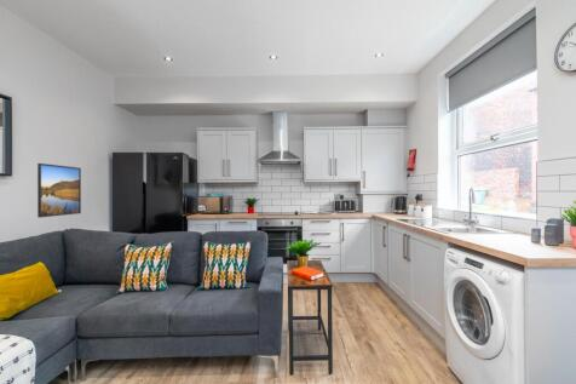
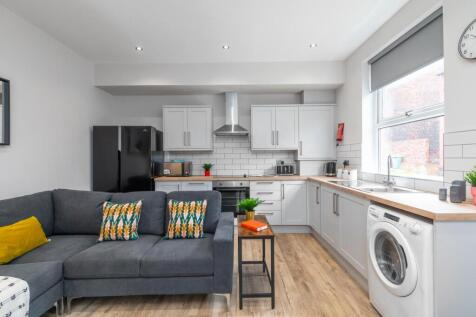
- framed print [36,162,82,219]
